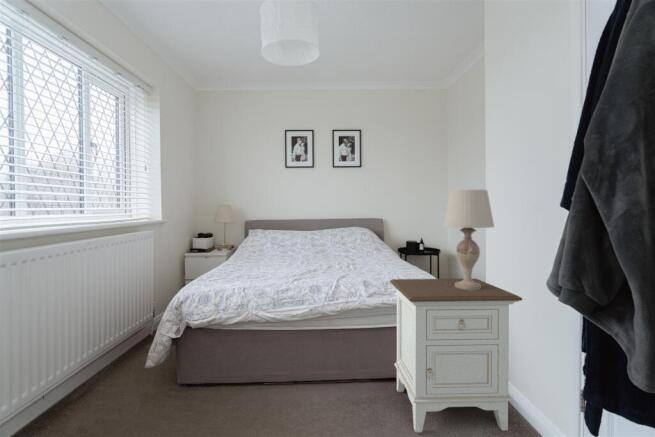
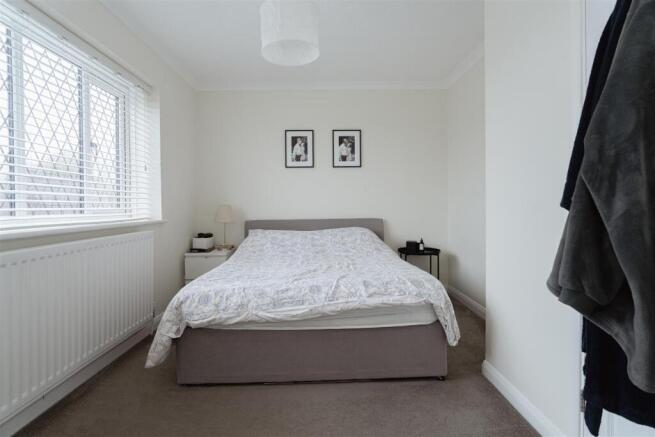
- nightstand [389,278,523,434]
- table lamp [443,189,495,290]
